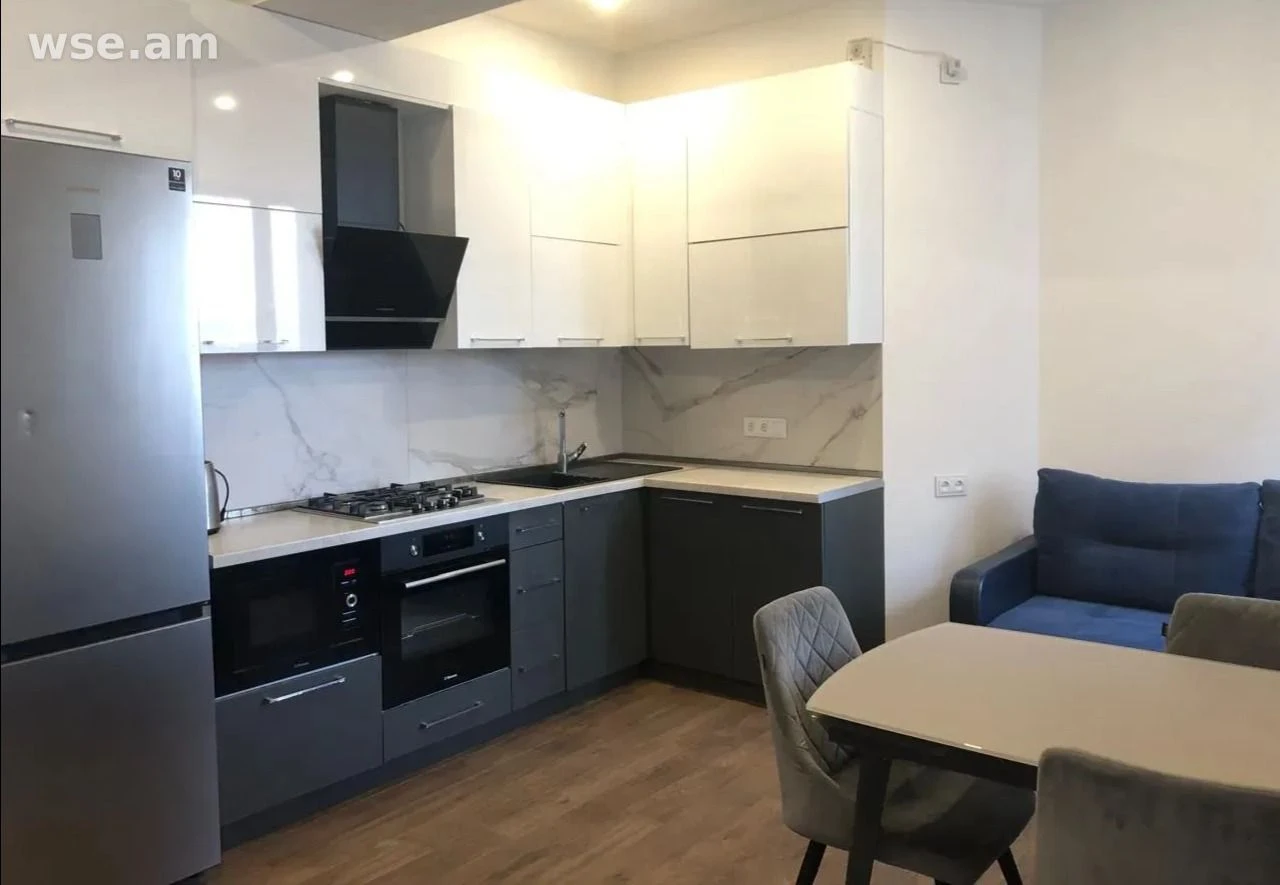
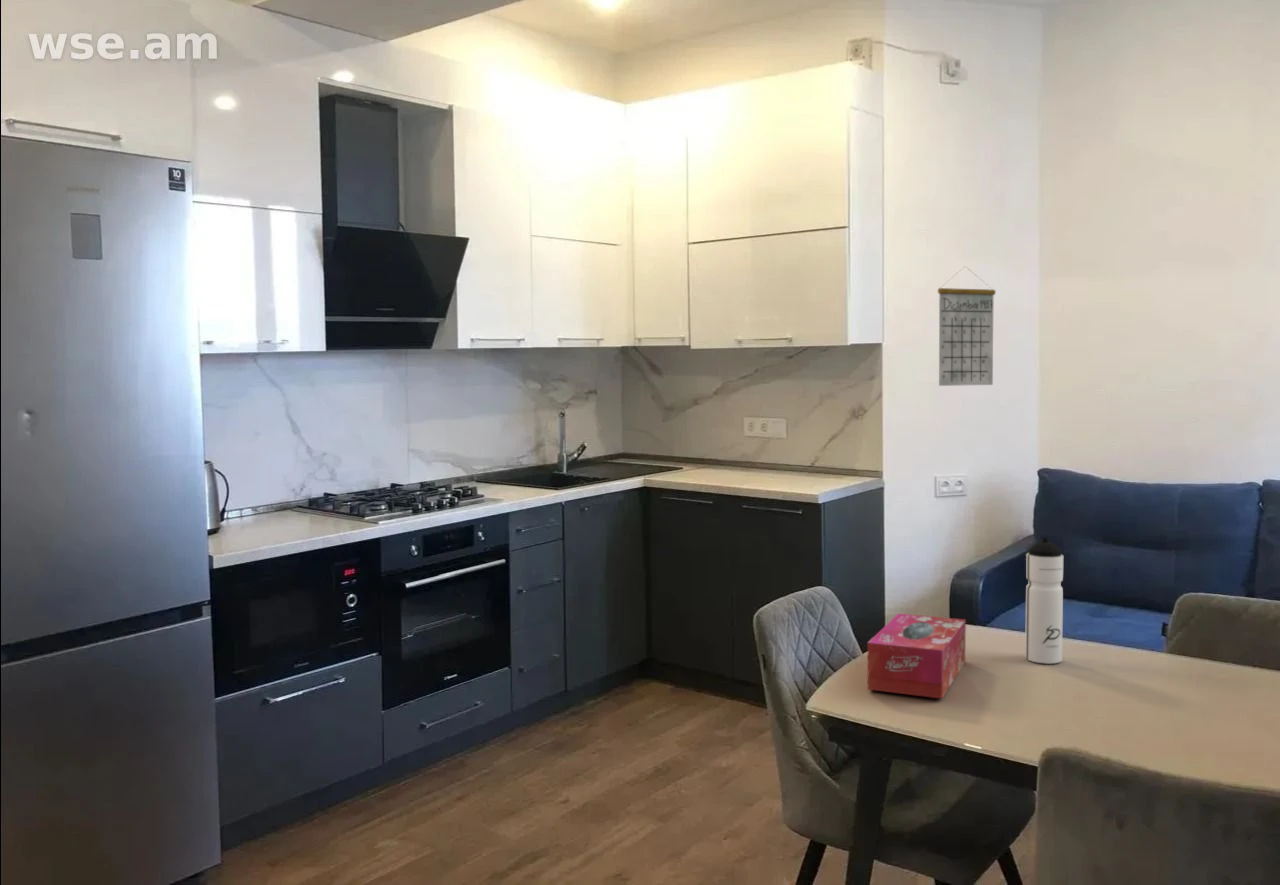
+ calendar [937,265,997,387]
+ tissue box [867,613,967,700]
+ water bottle [1024,537,1064,665]
